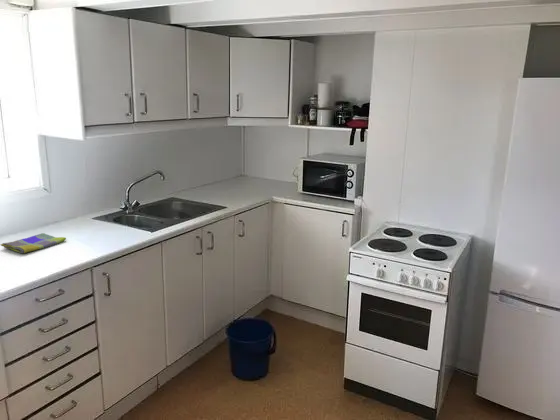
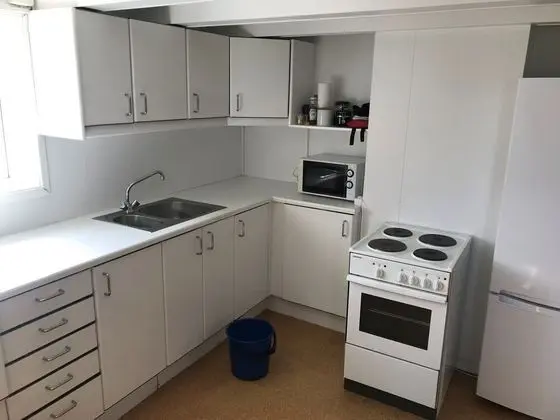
- dish towel [0,232,67,254]
